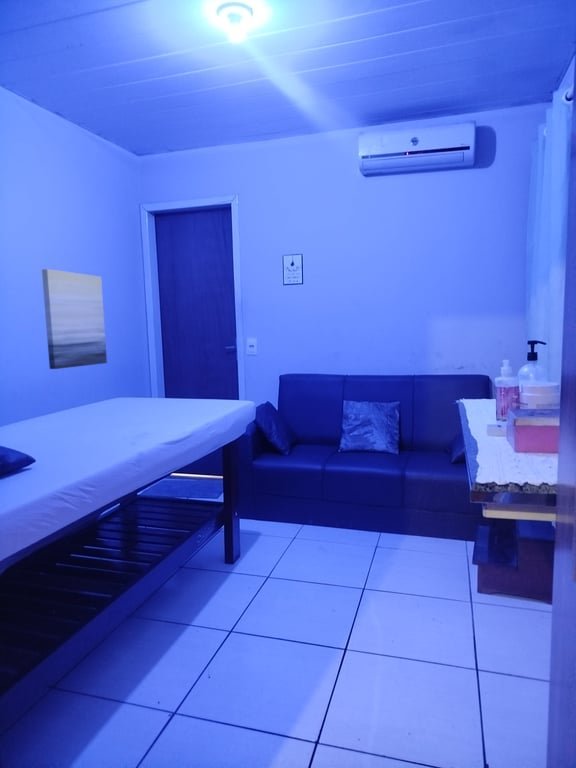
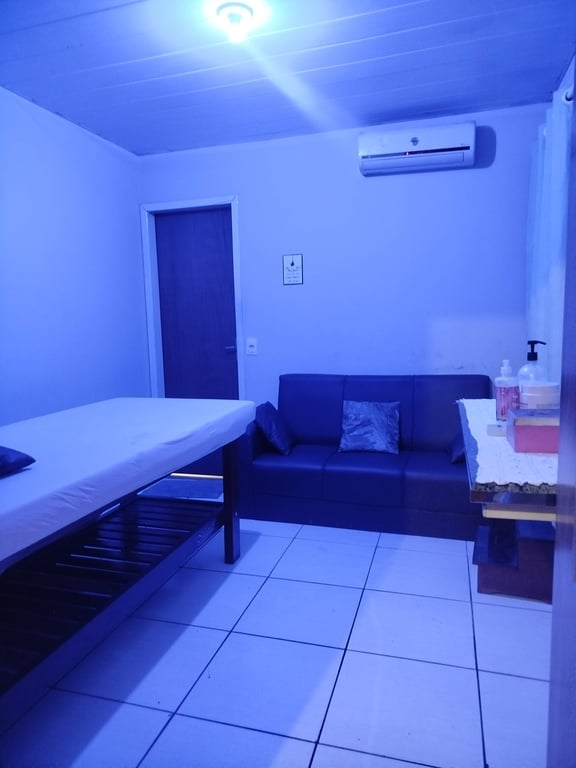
- wall art [41,268,108,370]
